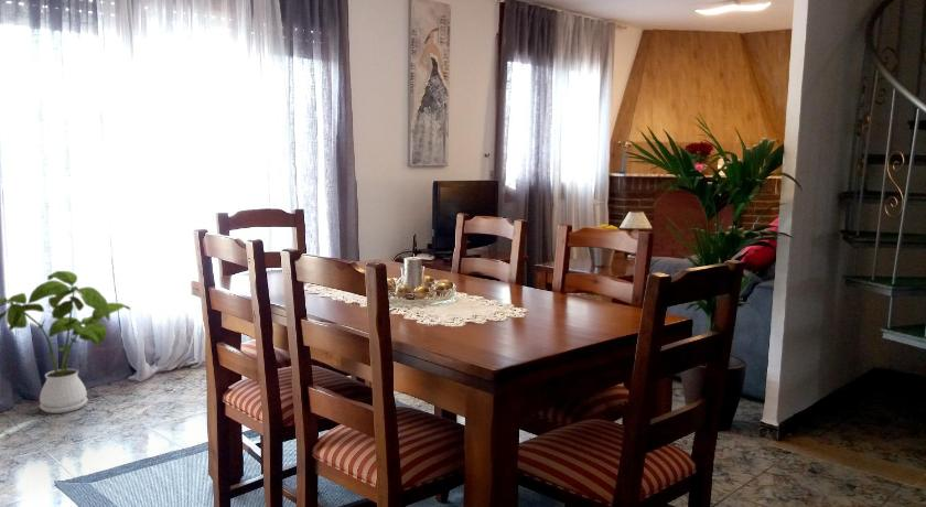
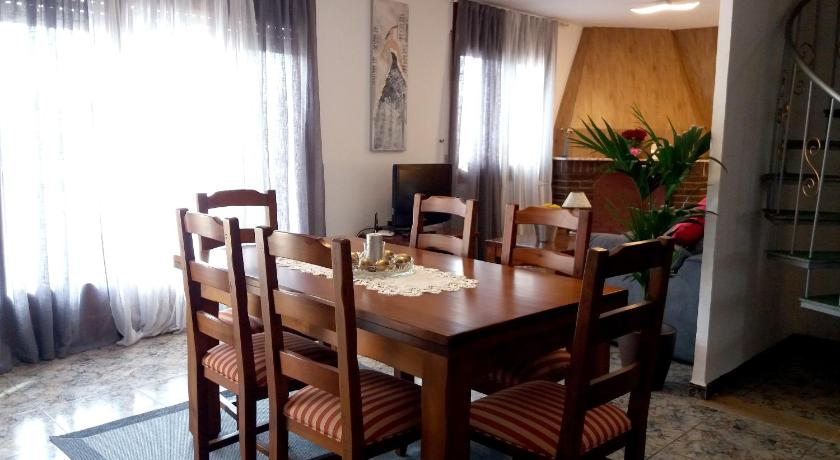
- house plant [0,270,131,414]
